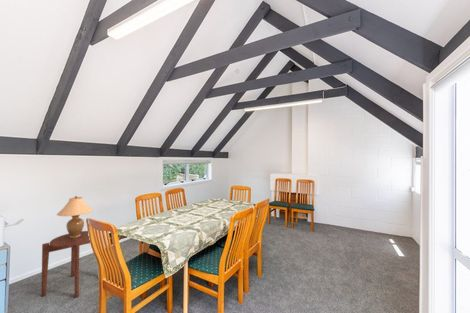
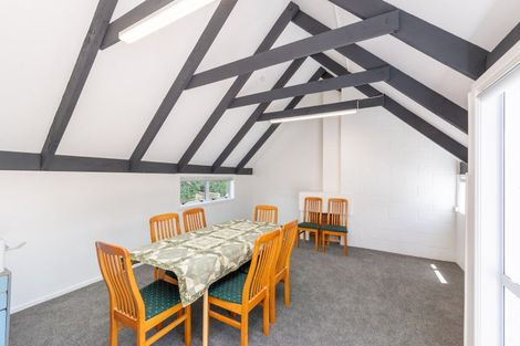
- table lamp [56,195,94,238]
- side table [40,230,91,299]
